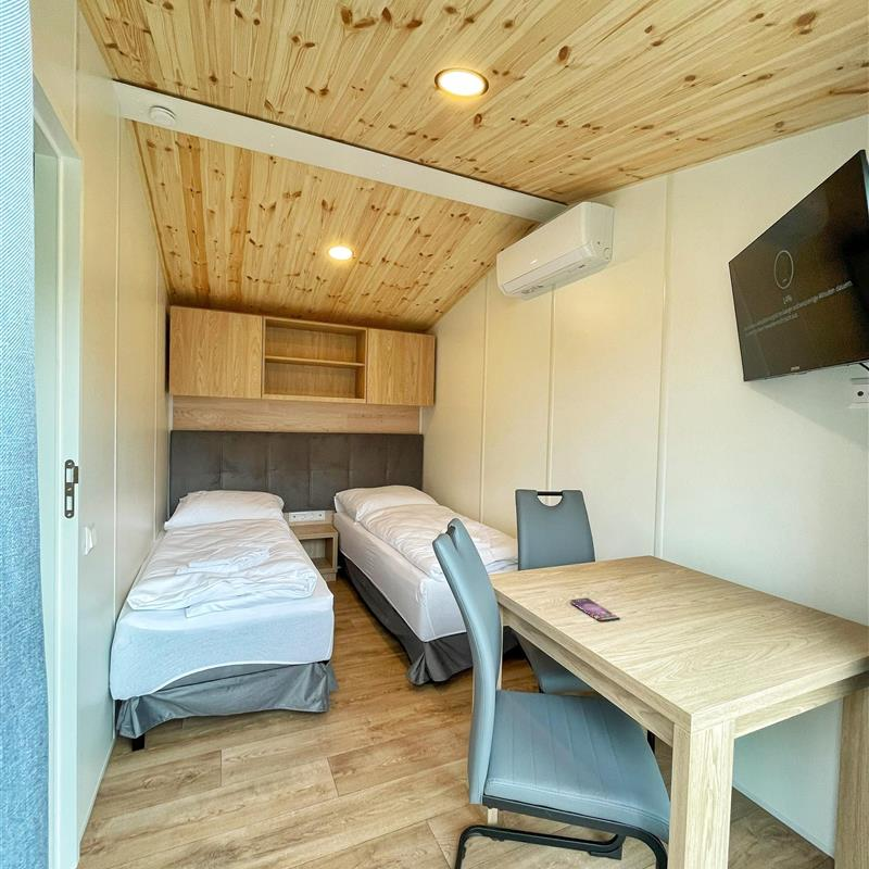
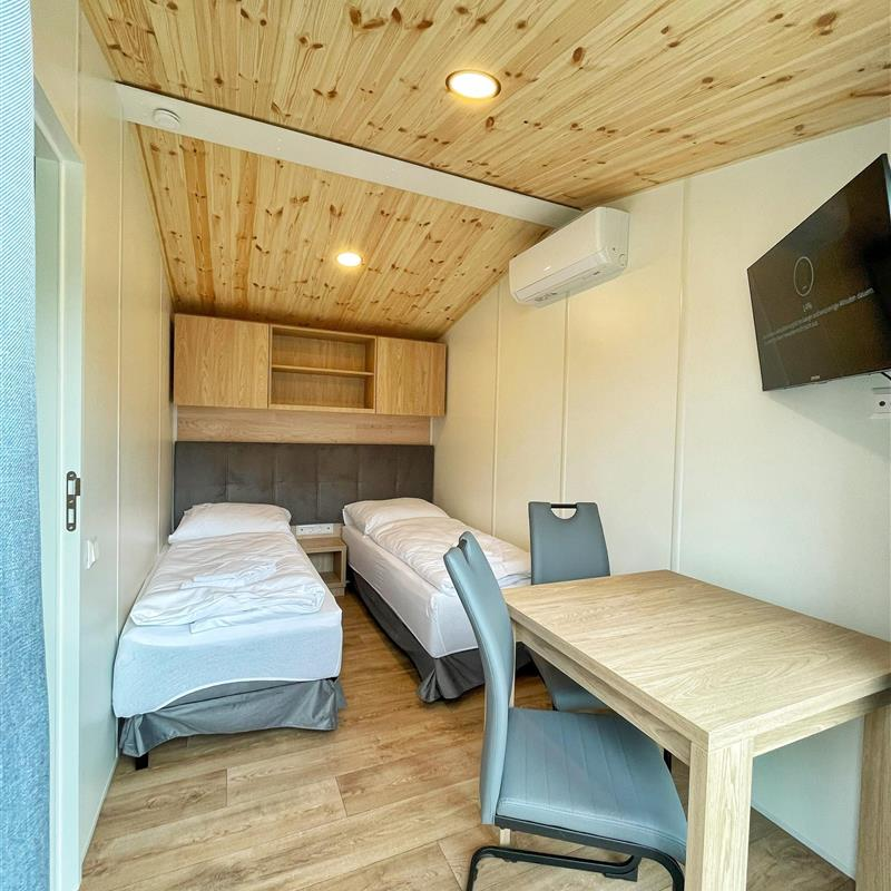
- smartphone [569,597,620,622]
